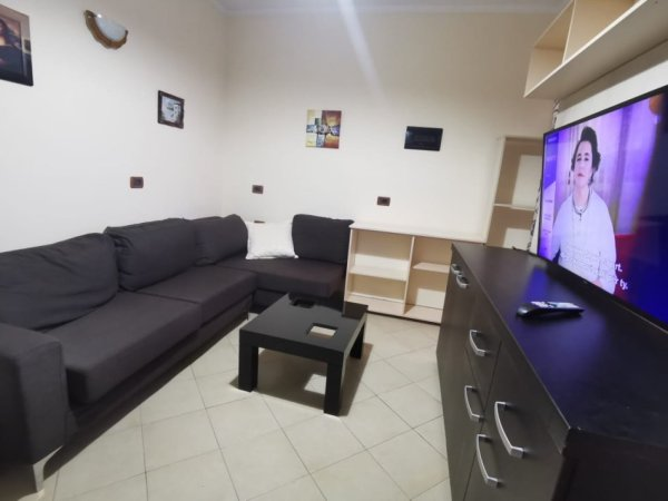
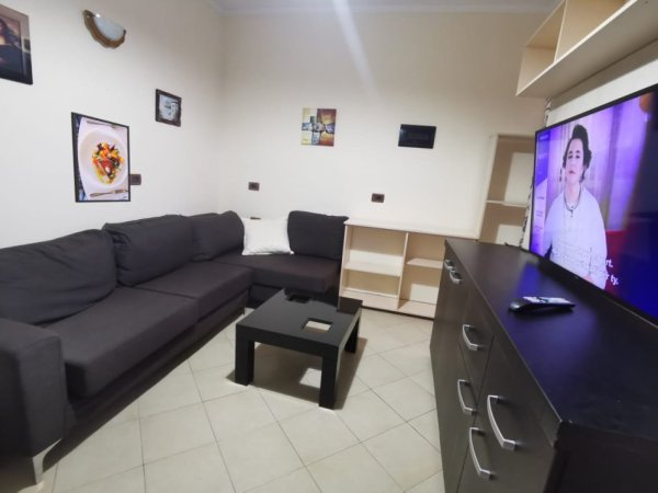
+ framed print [70,111,132,204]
